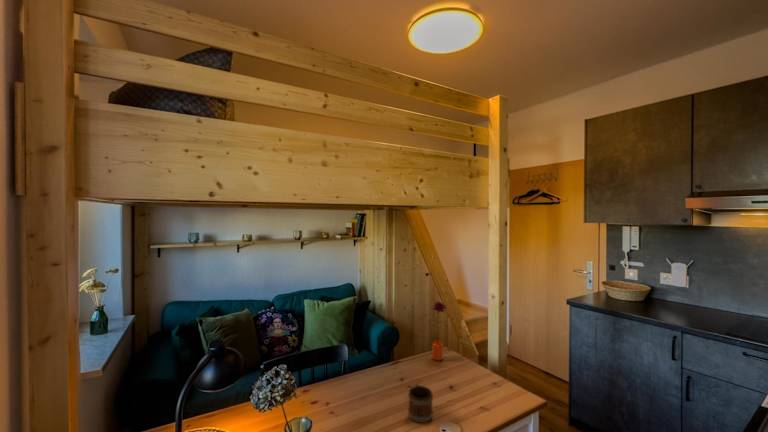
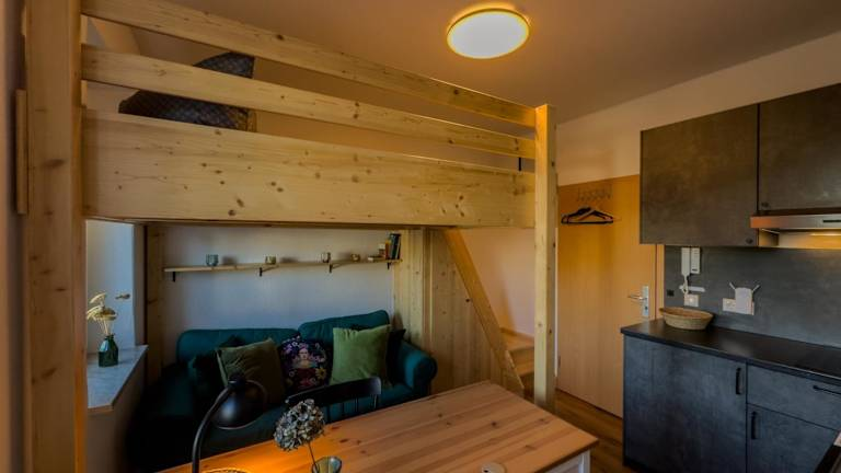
- flower [427,300,448,362]
- mug [407,383,434,424]
